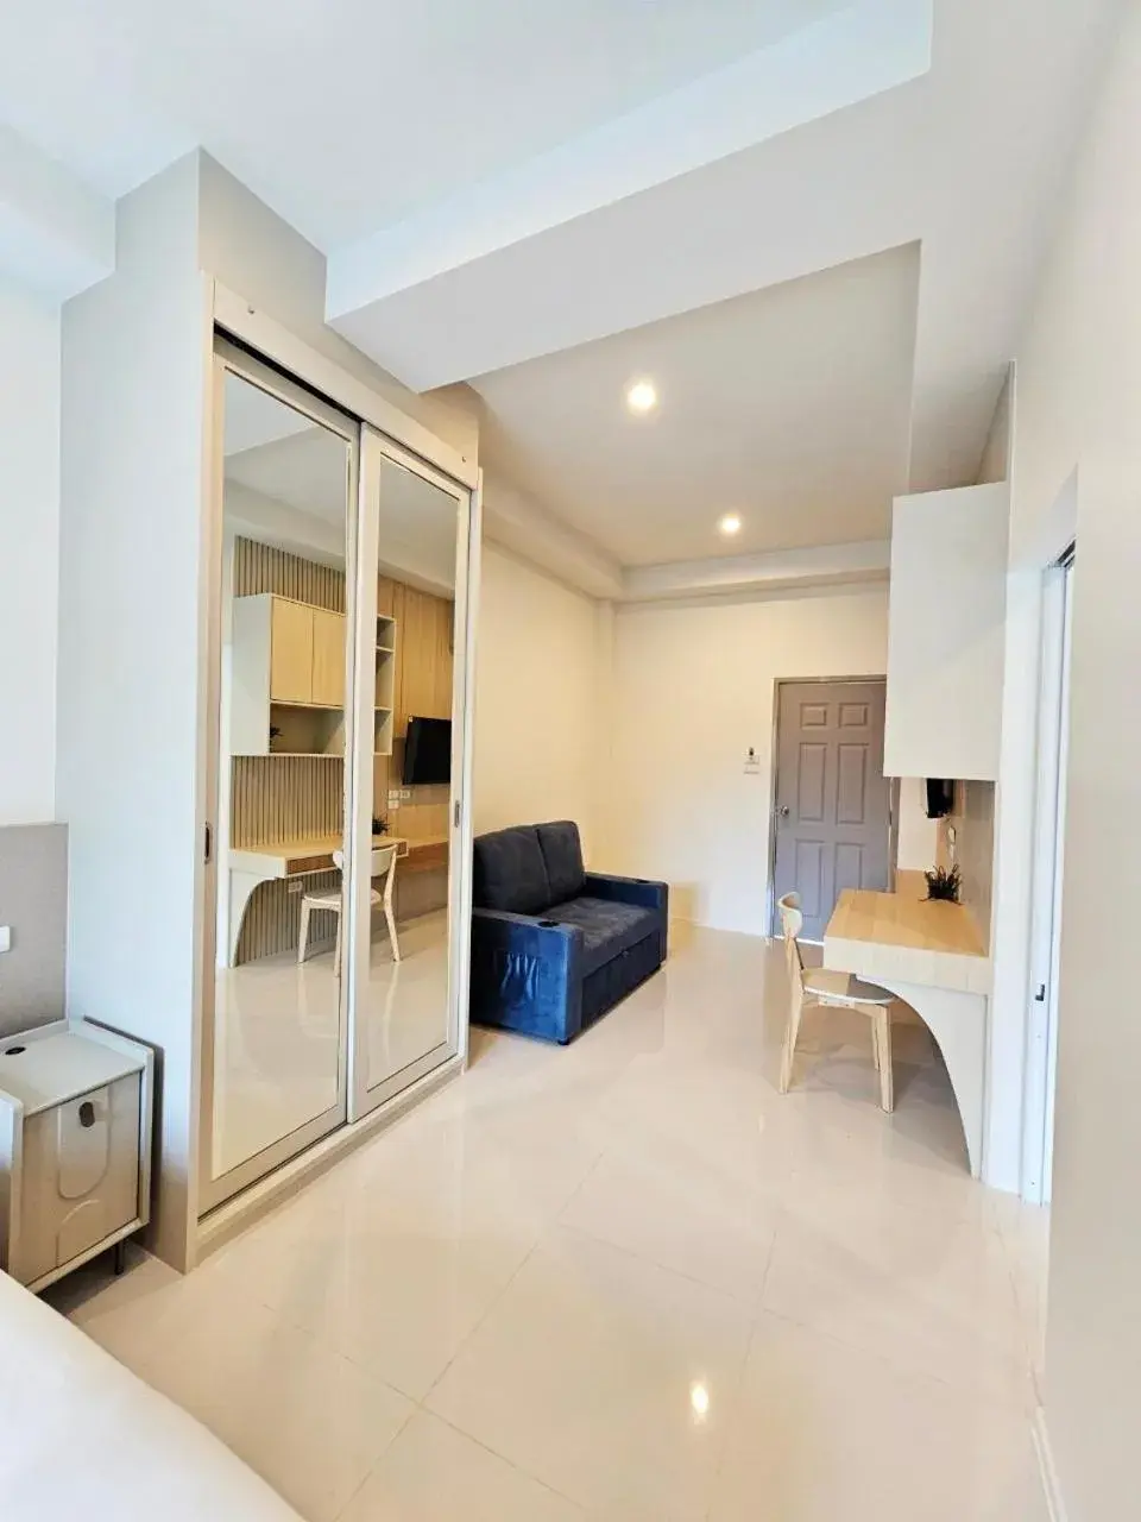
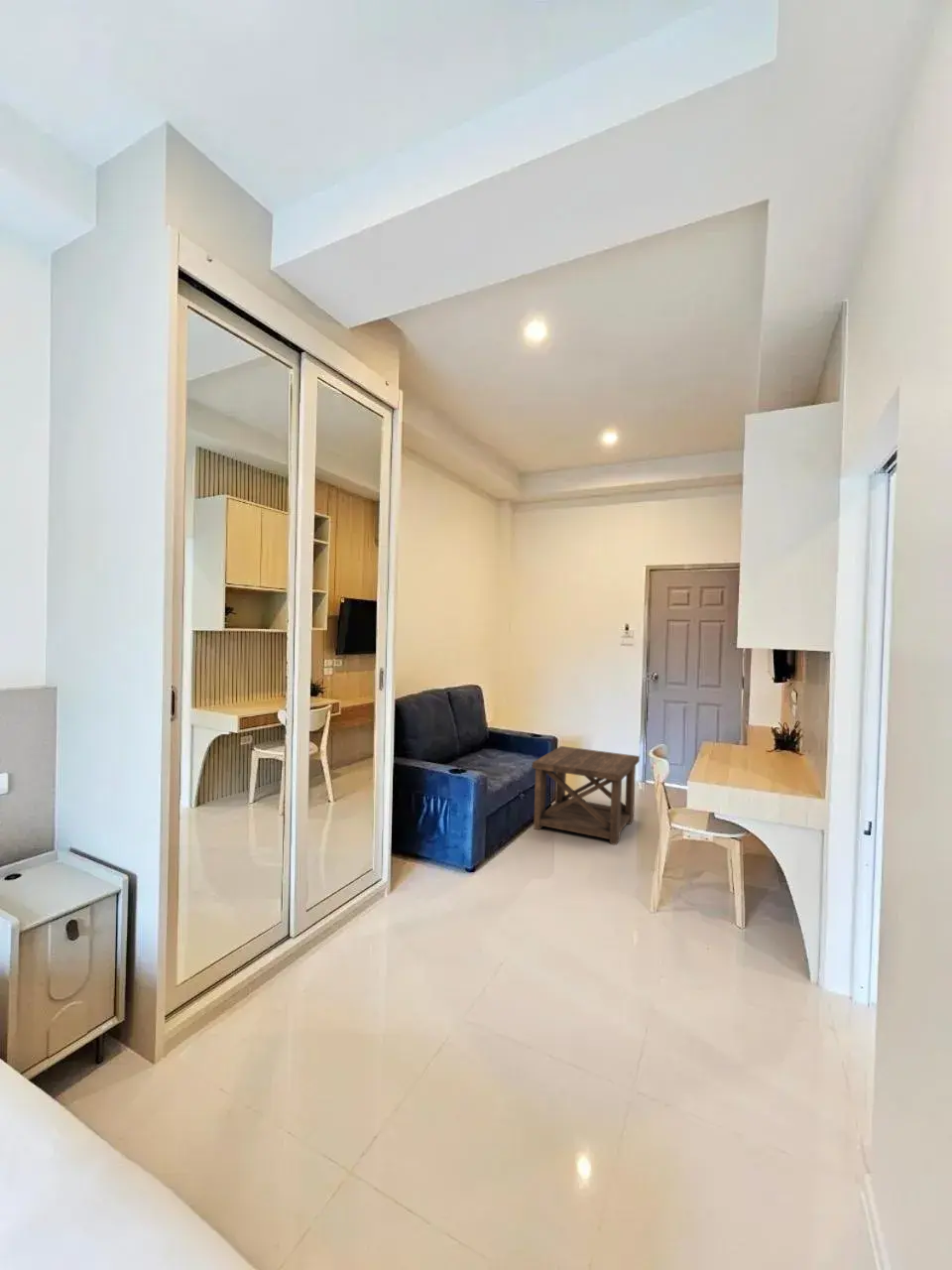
+ side table [532,745,641,846]
